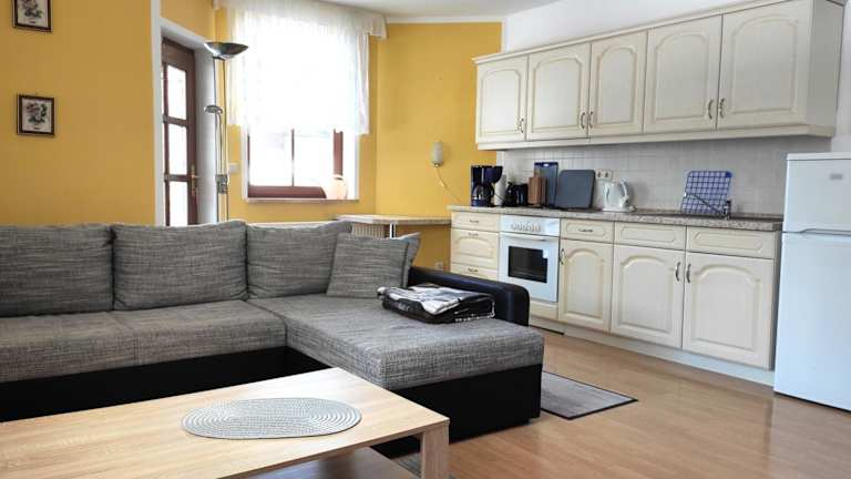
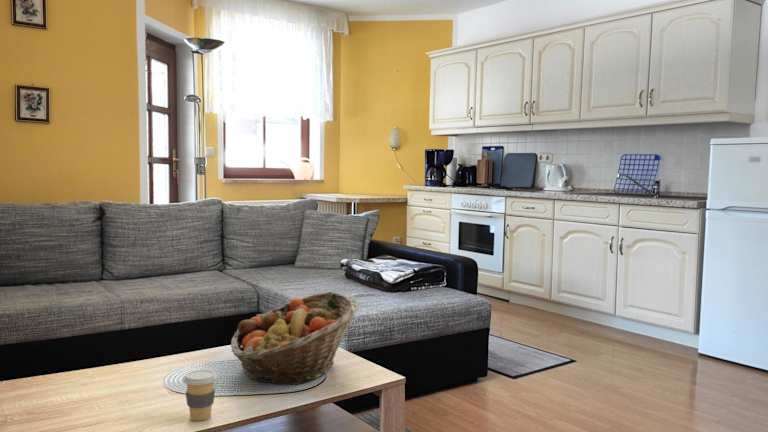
+ coffee cup [182,369,218,422]
+ fruit basket [230,291,359,386]
